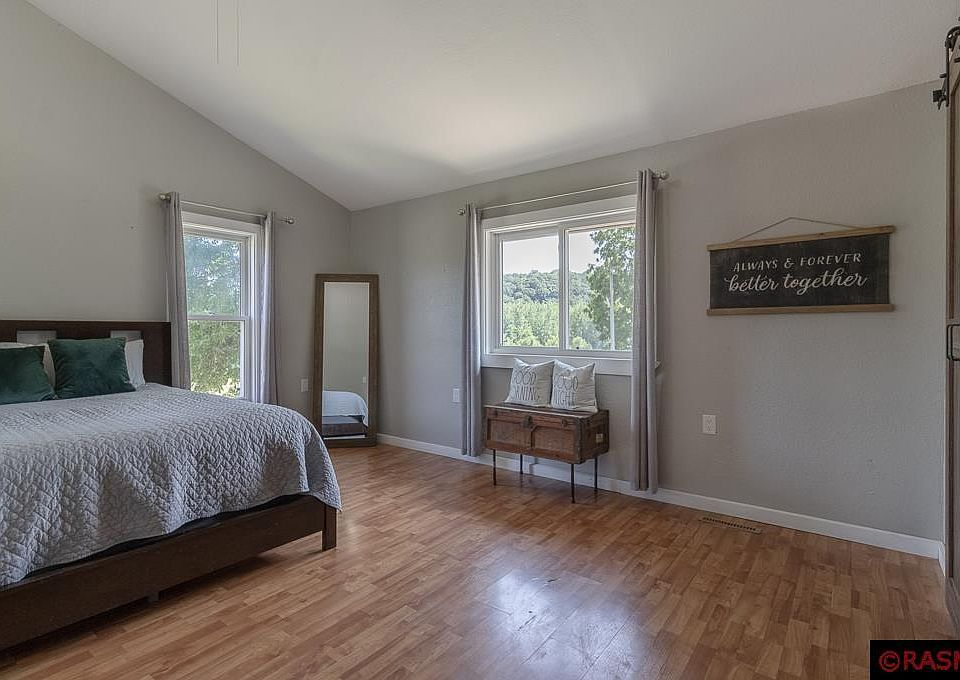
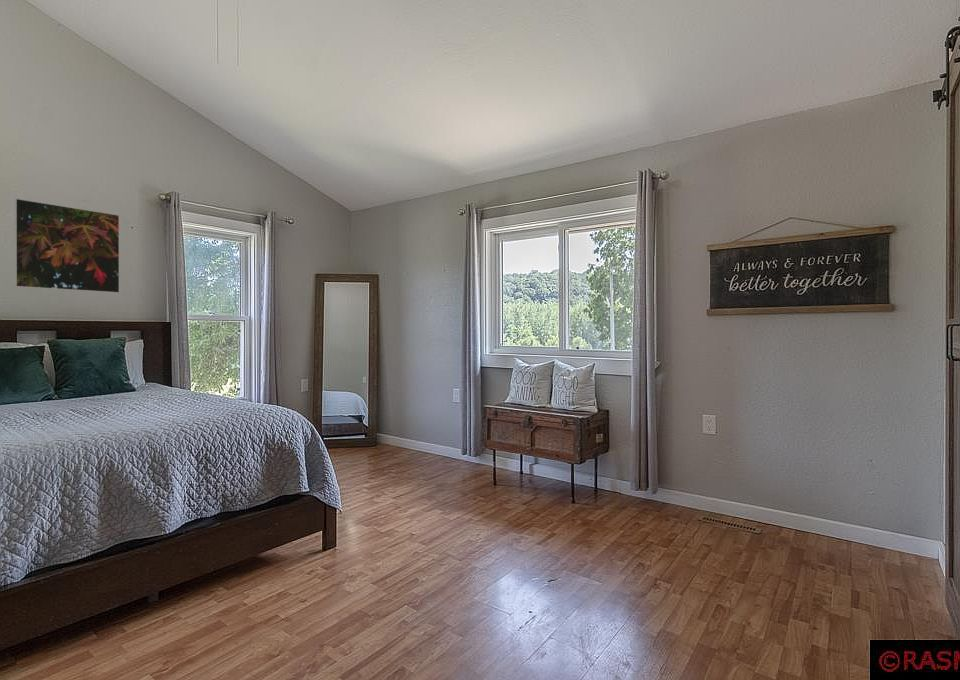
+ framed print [14,197,120,294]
